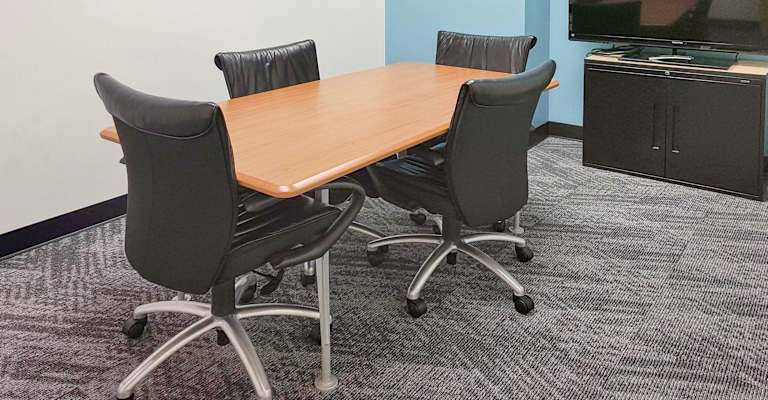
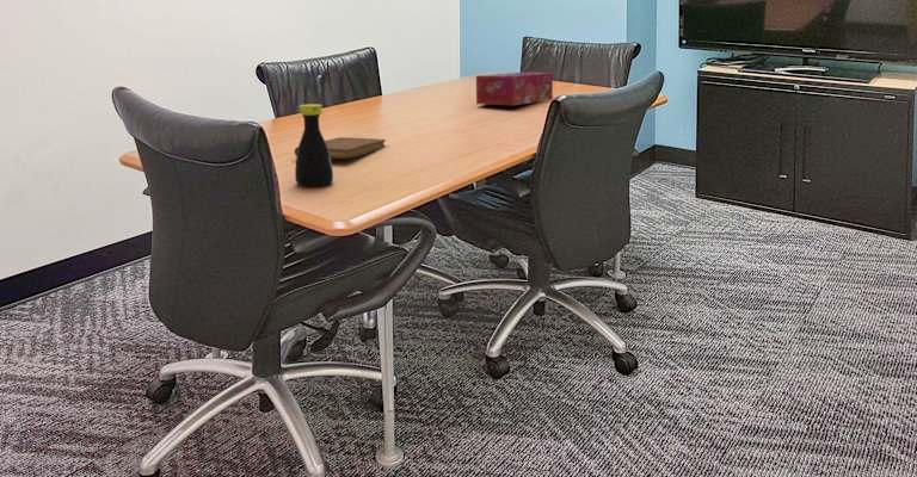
+ bottle [294,103,334,187]
+ tissue box [475,72,554,106]
+ notebook [294,136,387,160]
